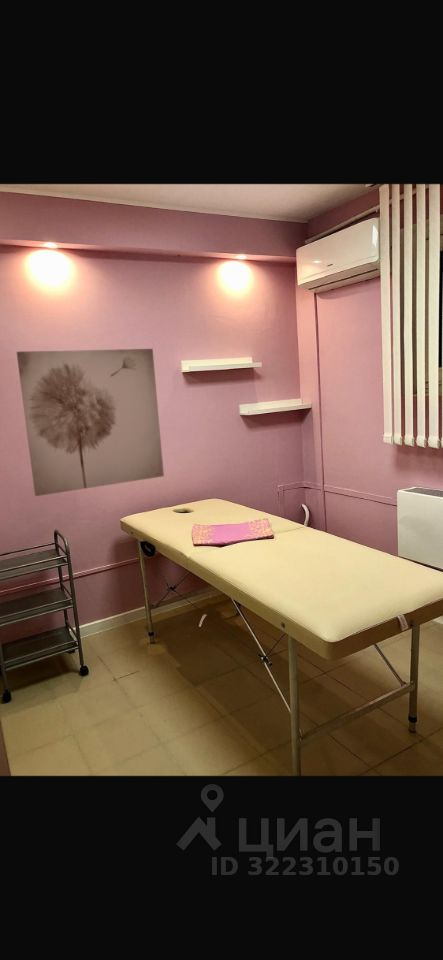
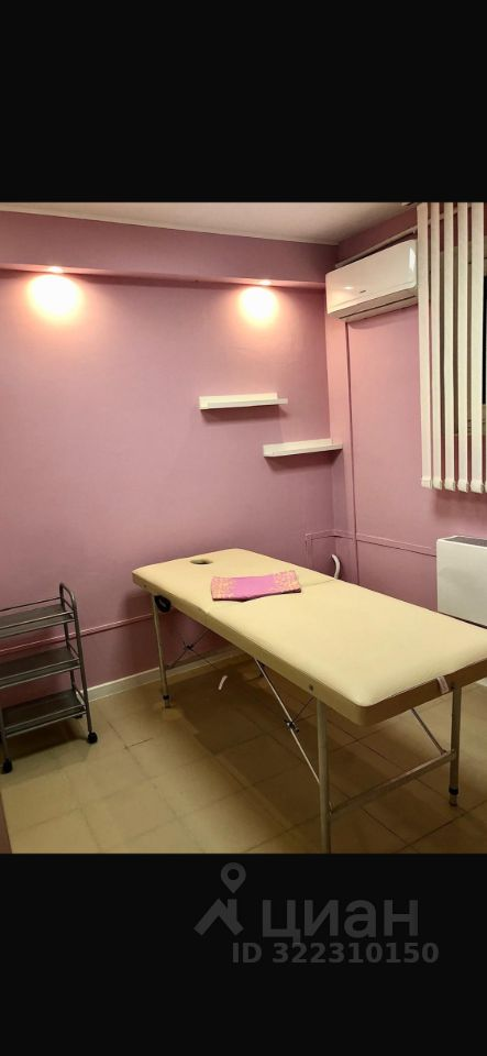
- wall art [16,348,165,497]
